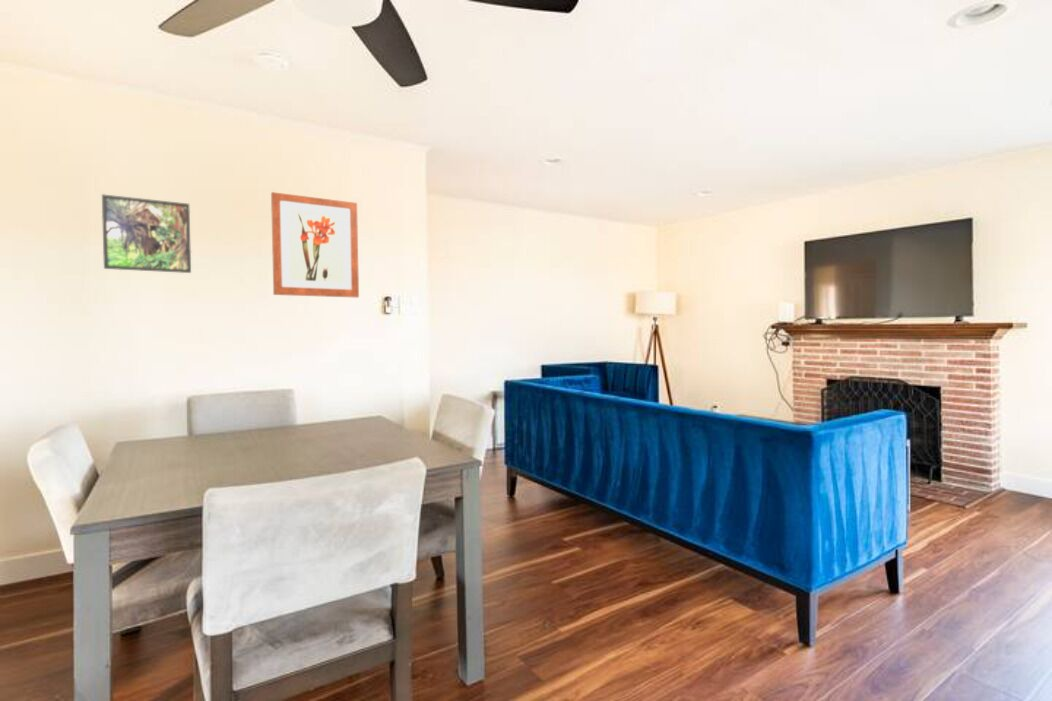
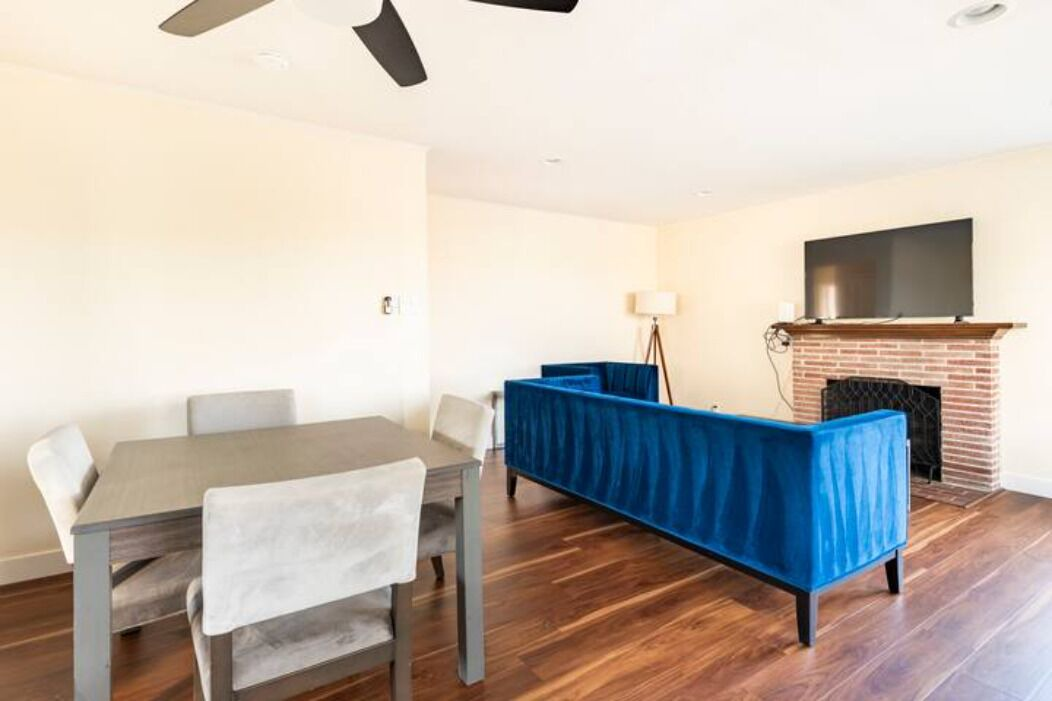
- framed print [101,193,192,274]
- wall art [270,191,360,299]
